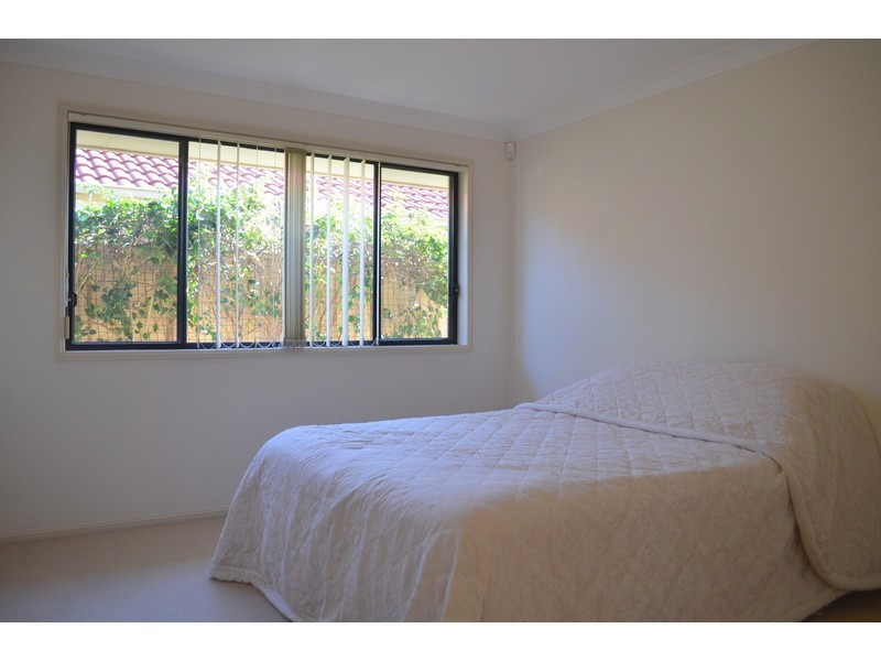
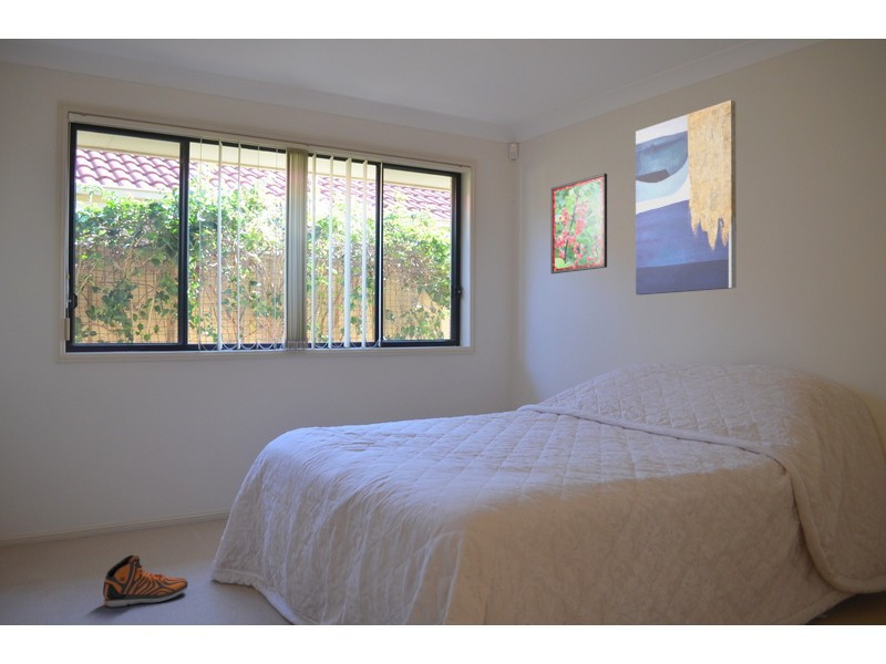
+ wall art [635,100,738,295]
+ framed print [549,173,608,274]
+ sneaker [102,554,188,609]
